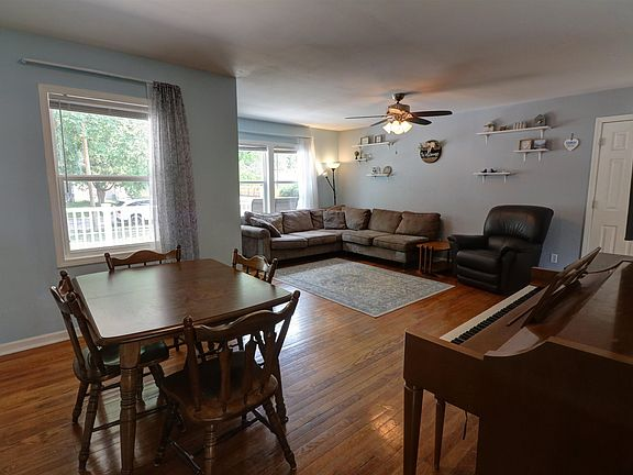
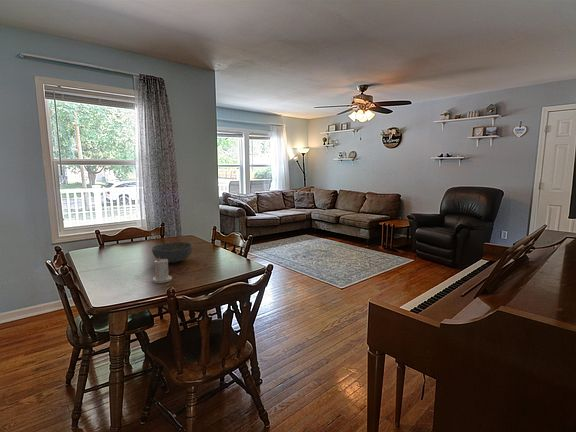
+ bowl [151,241,194,264]
+ candle [152,257,173,284]
